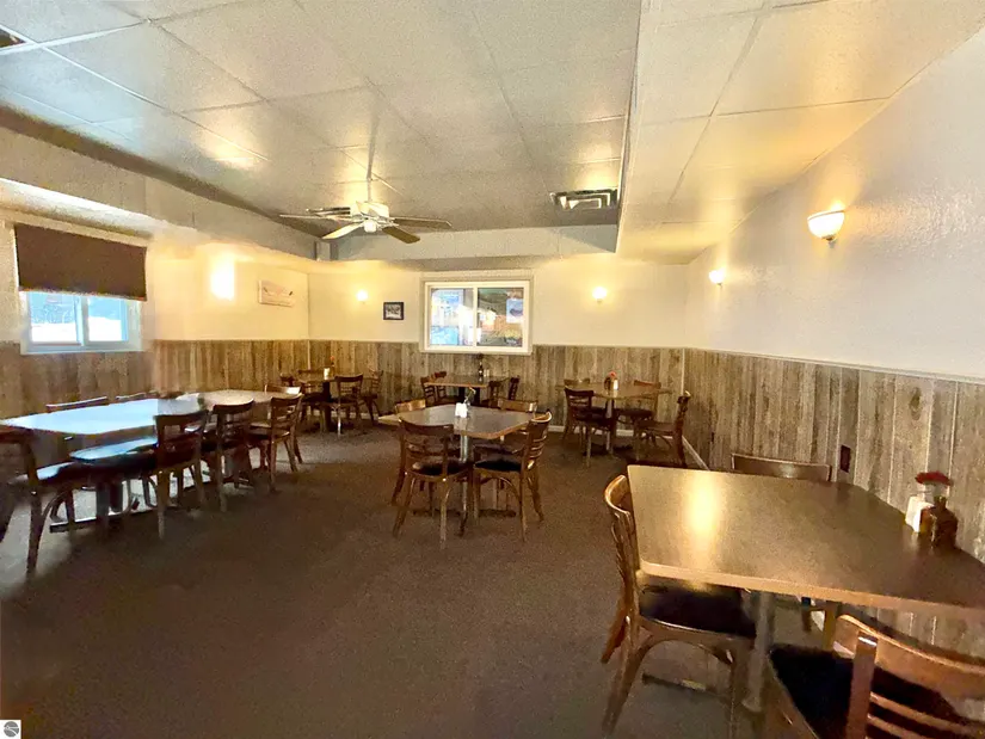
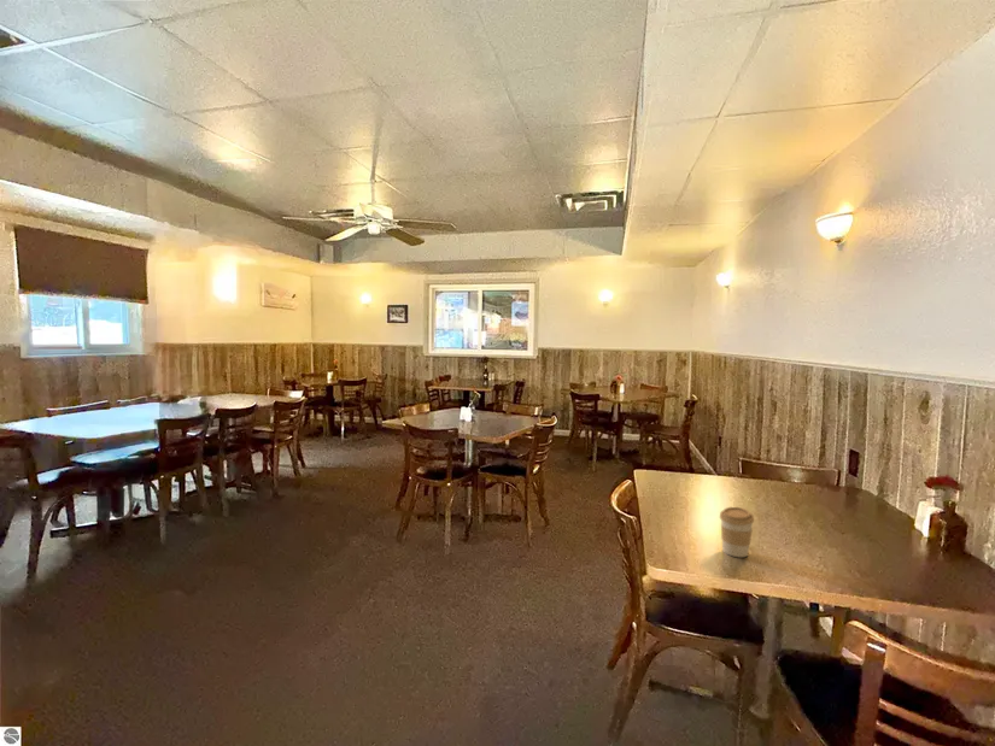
+ coffee cup [719,506,755,558]
